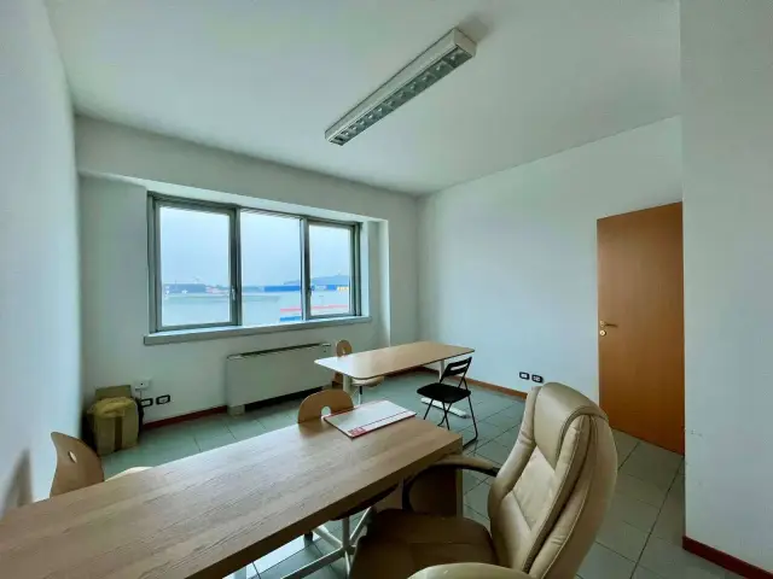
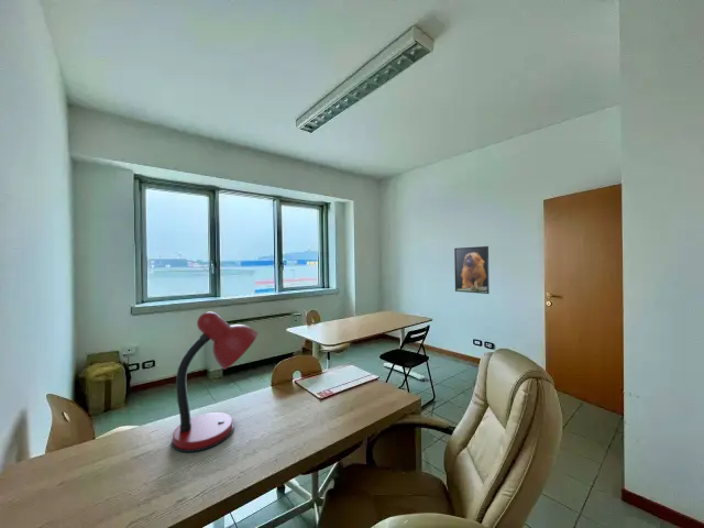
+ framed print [453,245,491,295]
+ desk lamp [170,311,258,453]
